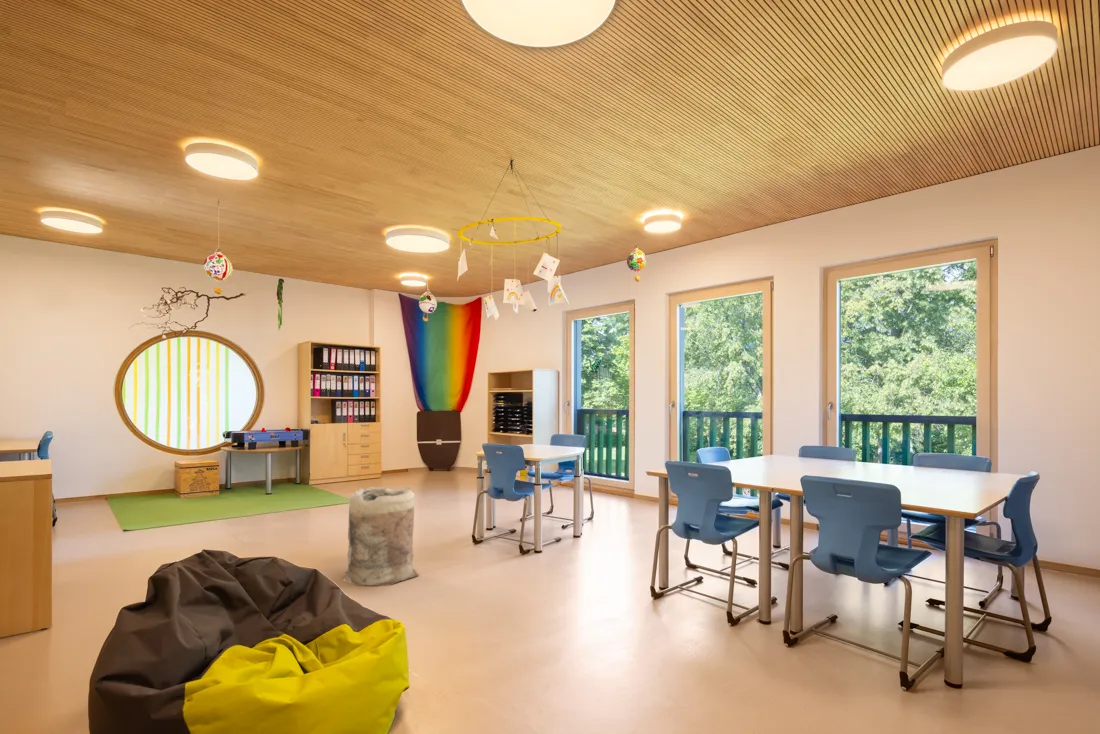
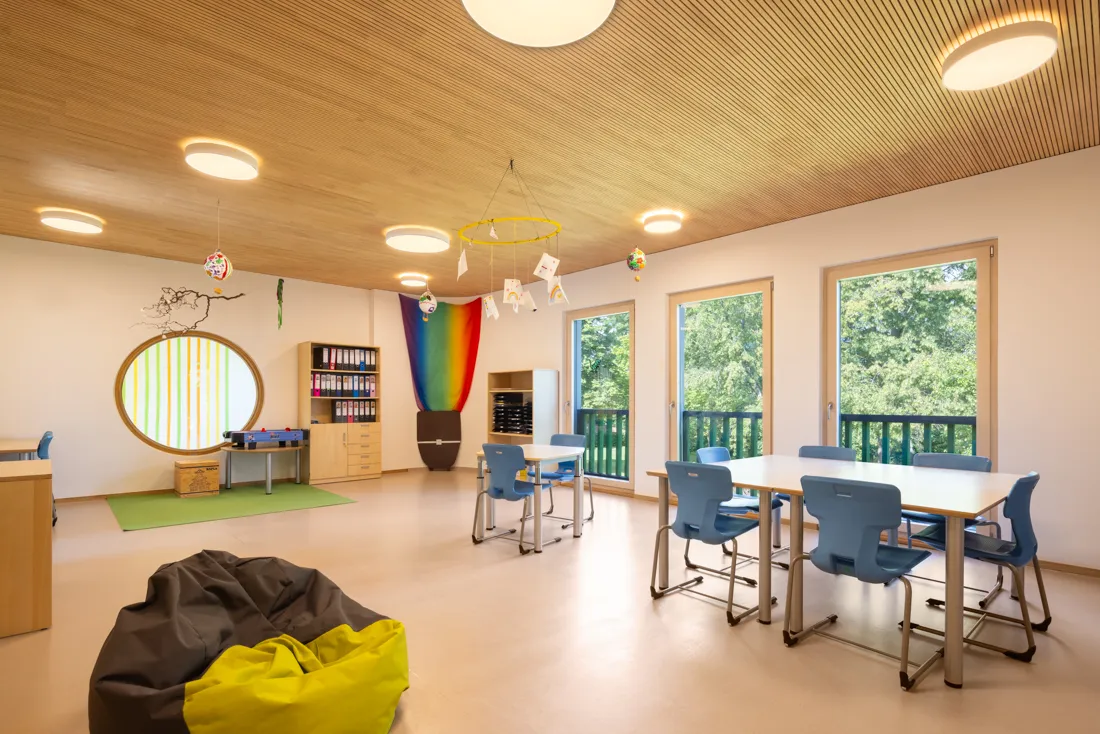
- bag [342,485,420,587]
